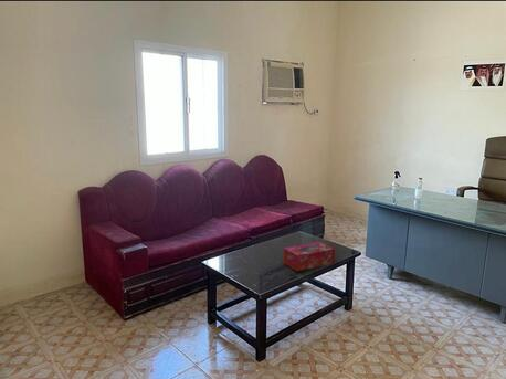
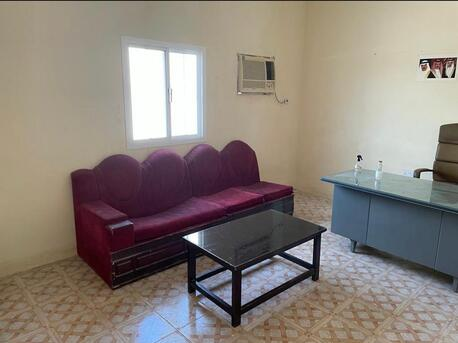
- tissue box [283,241,336,272]
